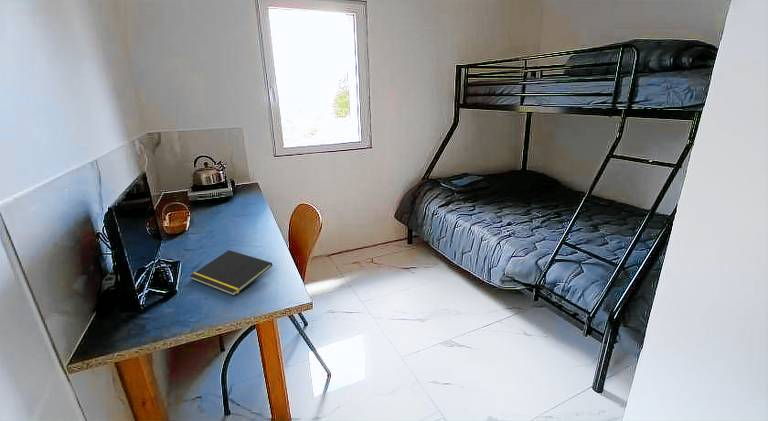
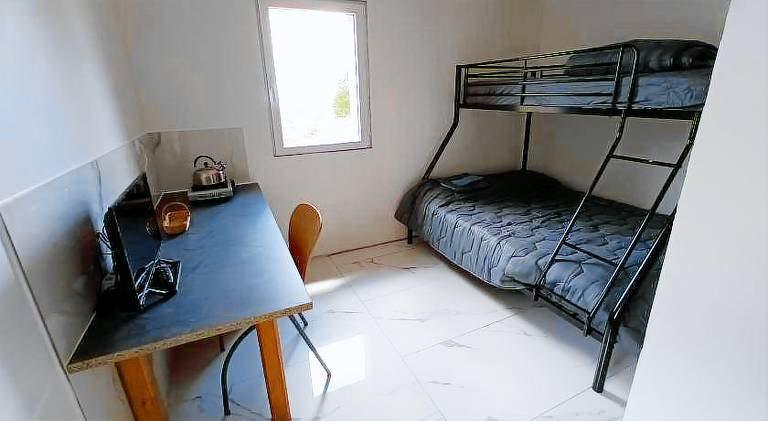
- notepad [189,249,274,297]
